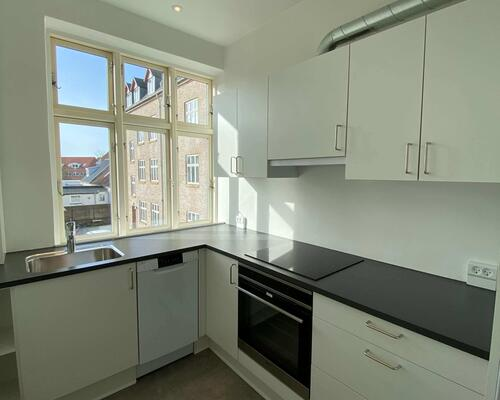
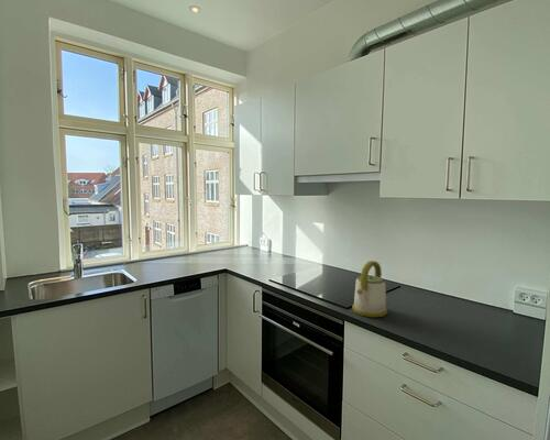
+ kettle [351,260,388,318]
